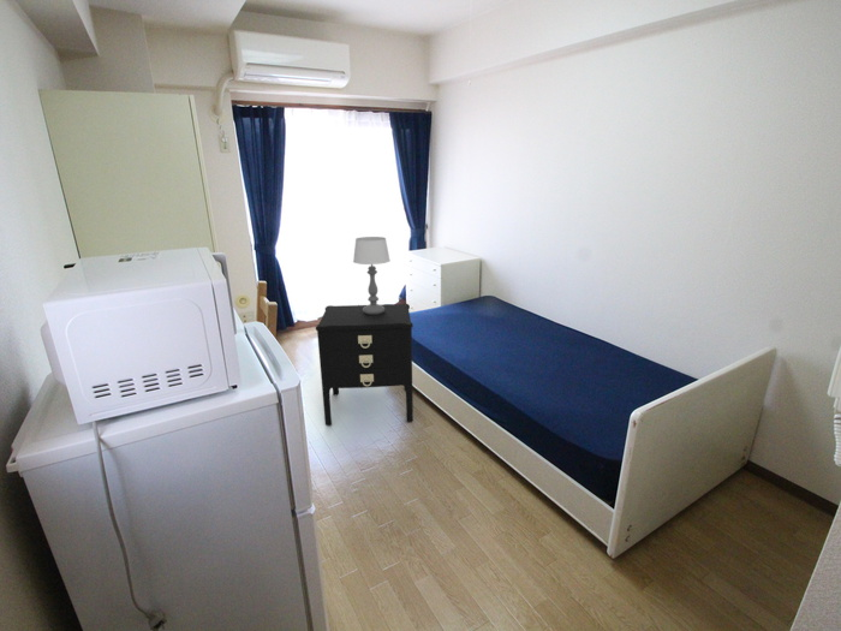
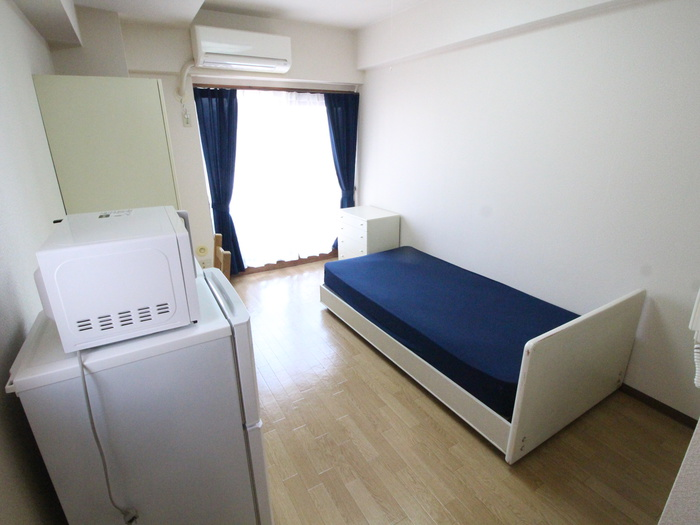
- nightstand [315,303,414,427]
- table lamp [352,236,392,315]
